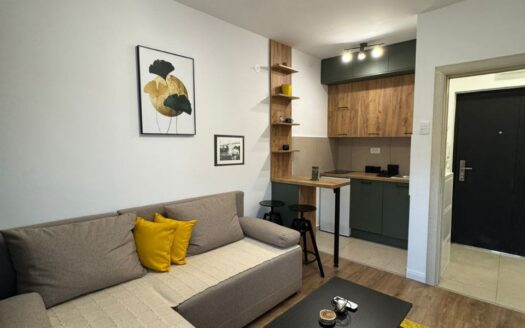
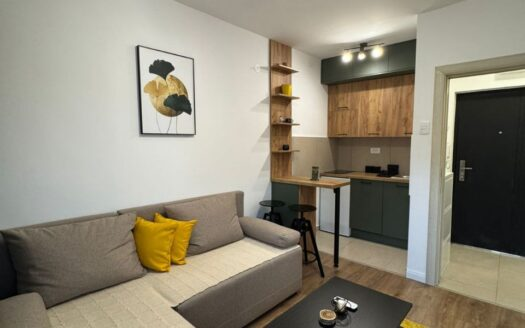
- picture frame [213,133,245,167]
